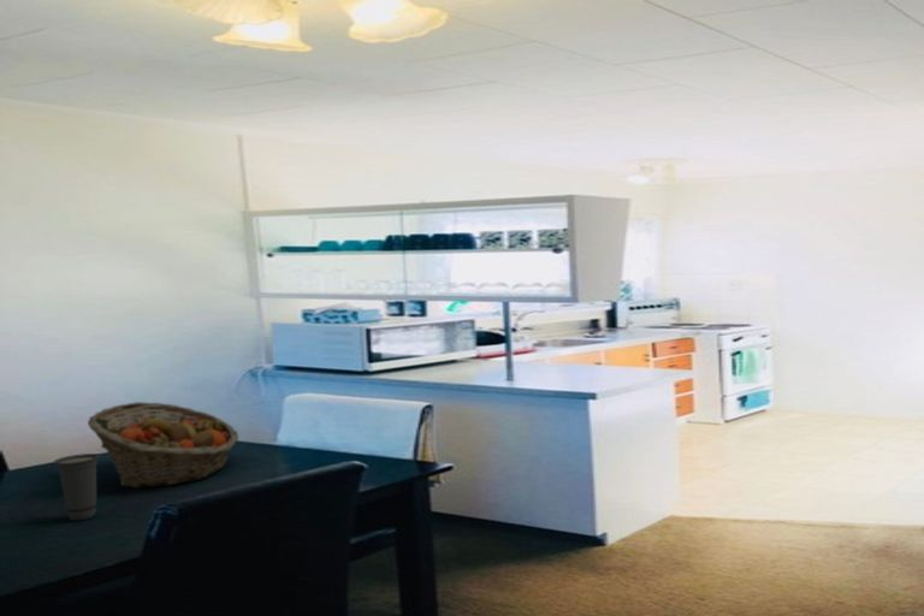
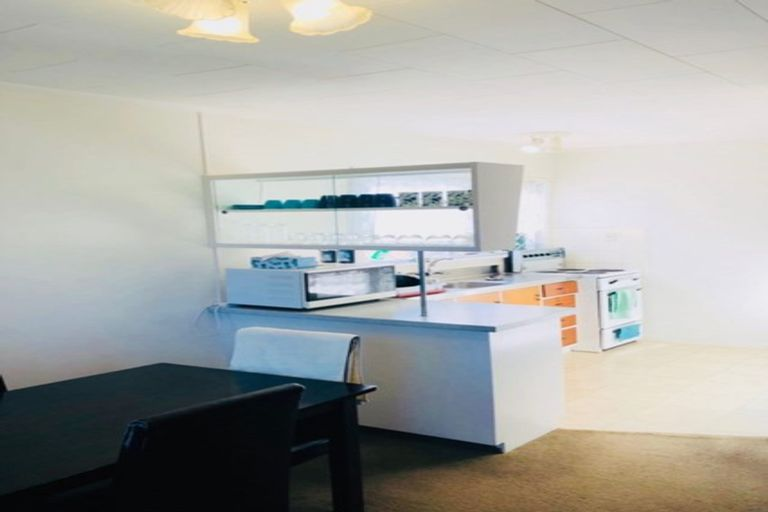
- fruit basket [87,401,239,490]
- cup [53,452,101,521]
